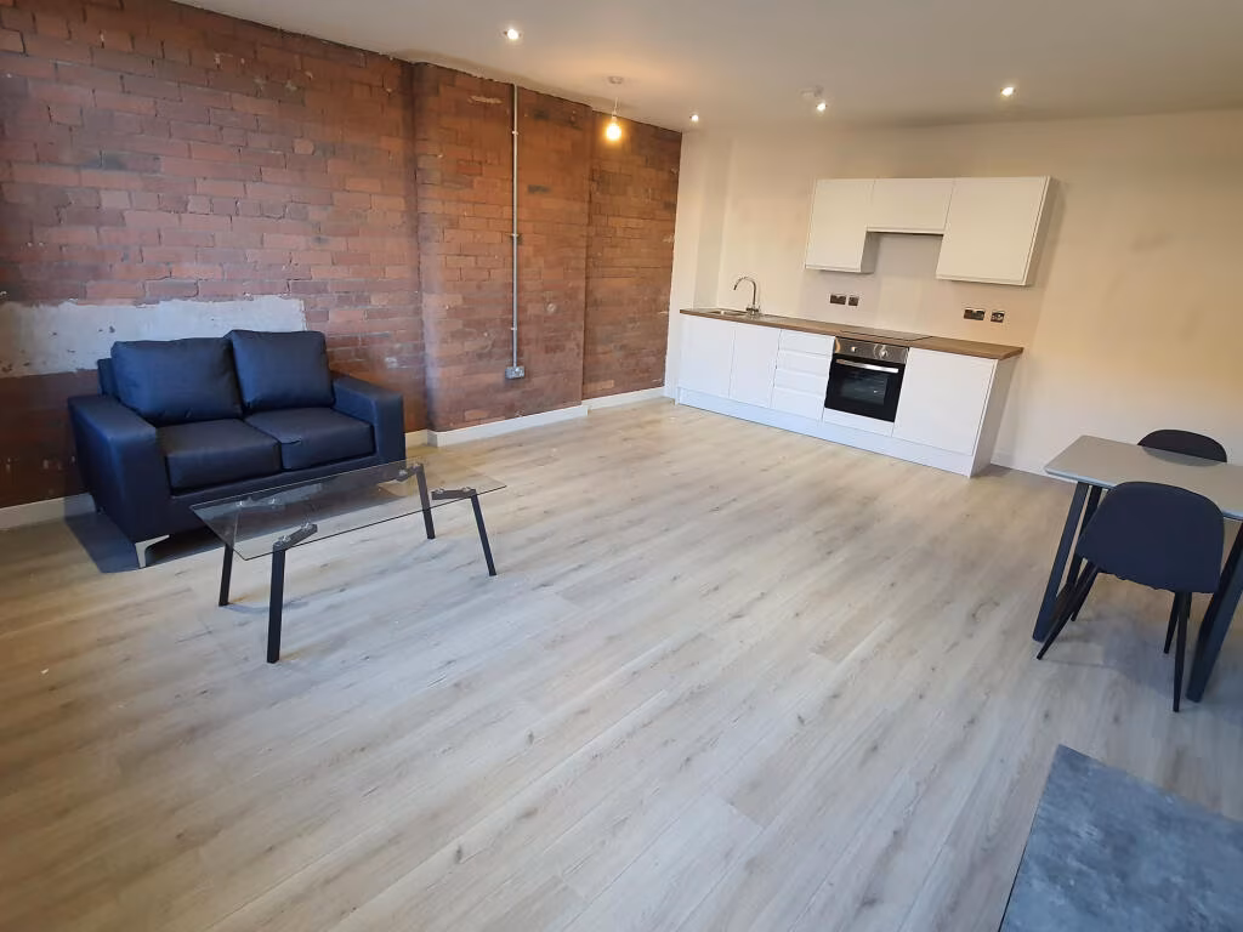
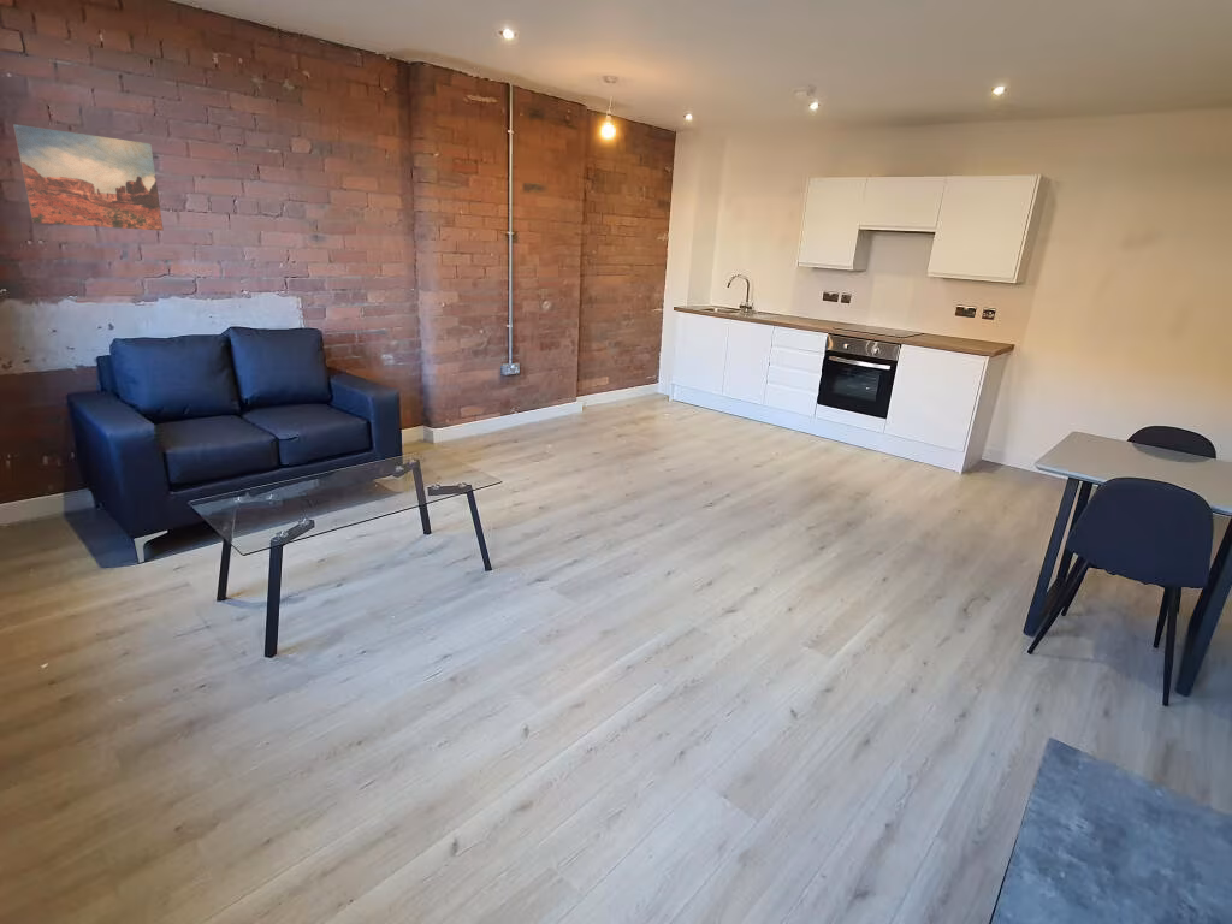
+ wall art [12,123,165,232]
